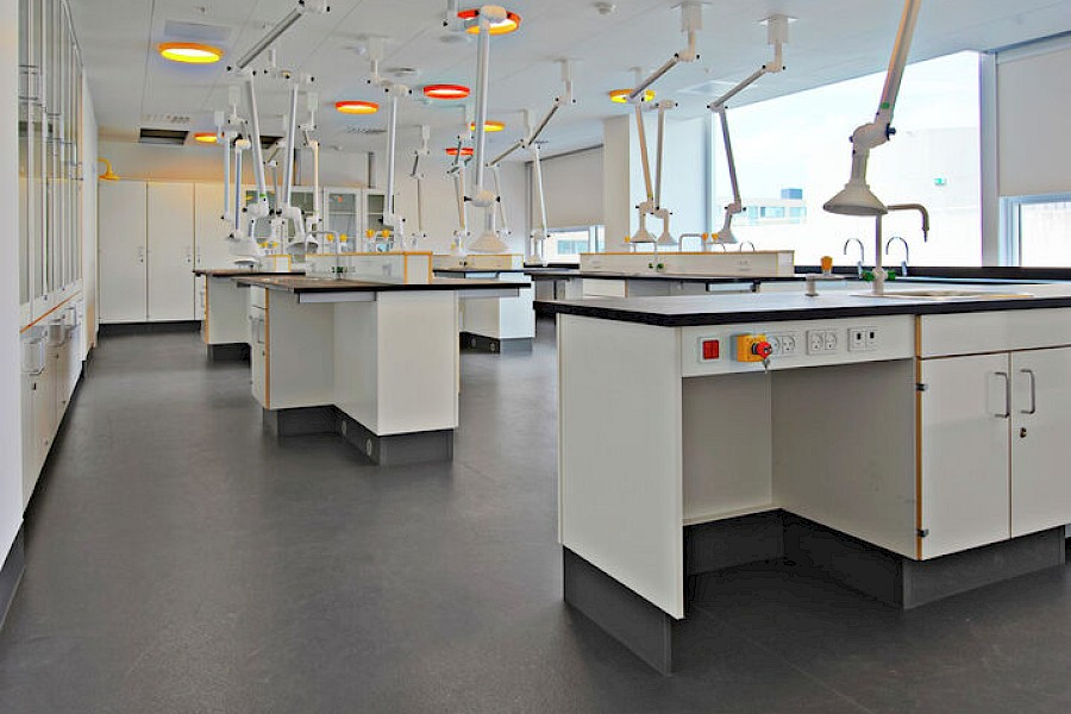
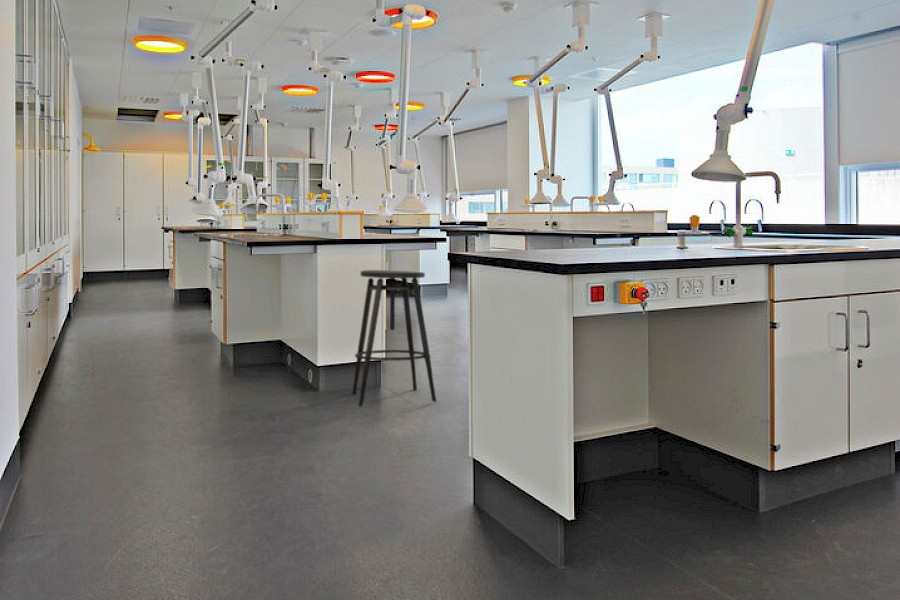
+ stool [351,269,437,408]
